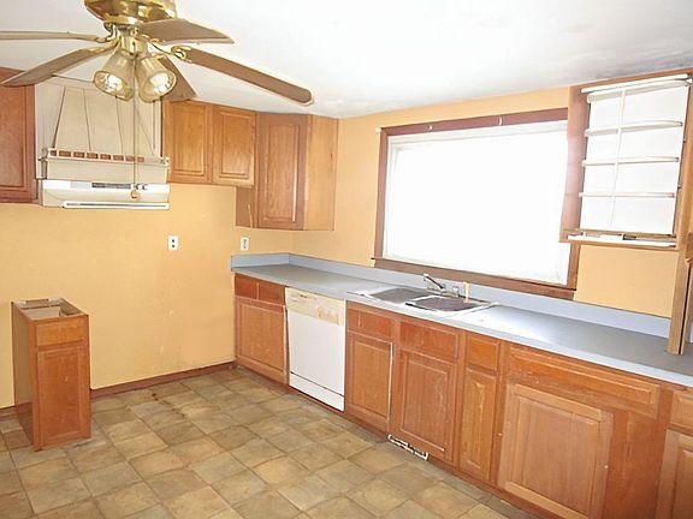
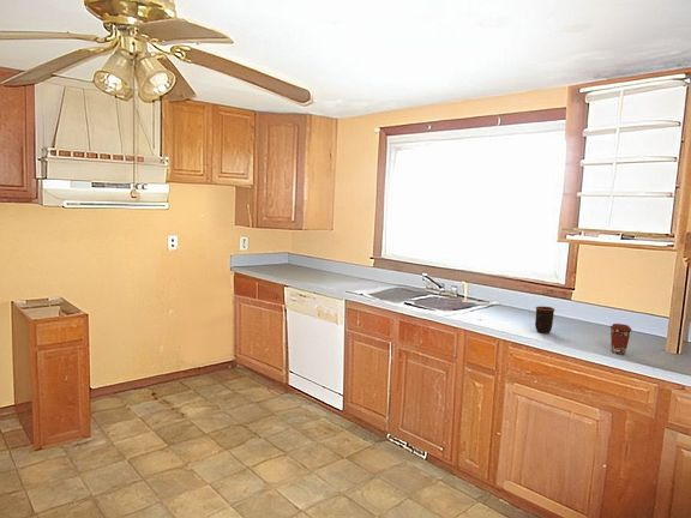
+ mug [534,306,555,335]
+ coffee cup [609,323,633,355]
